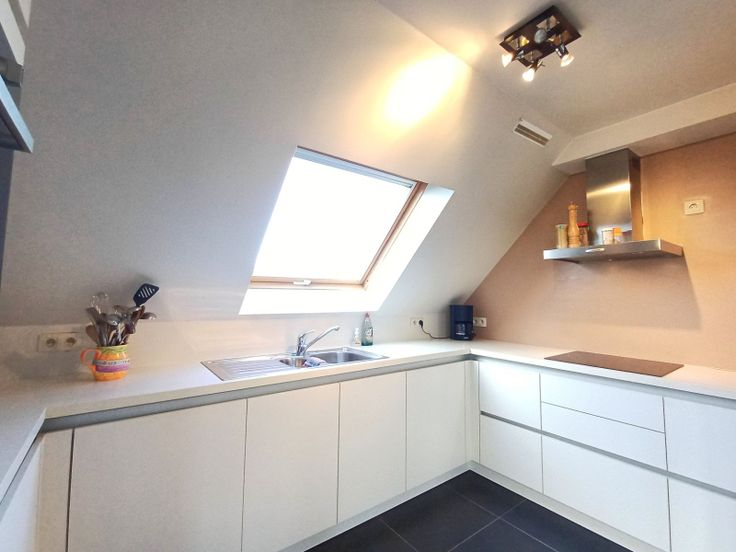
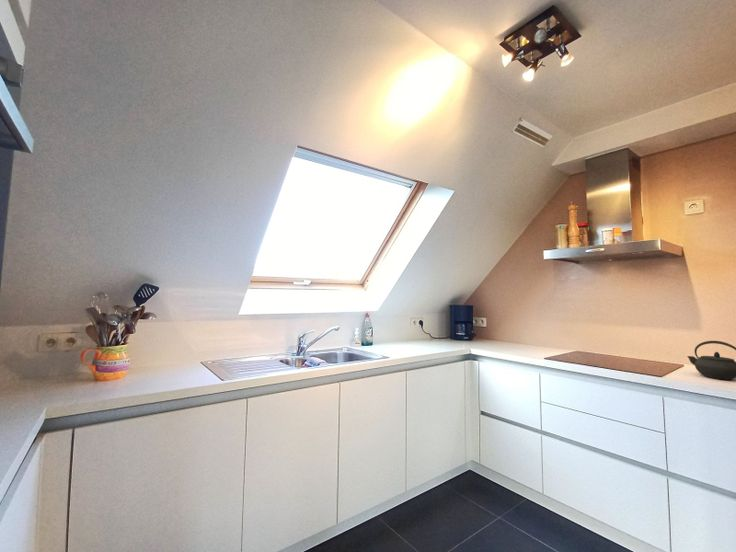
+ kettle [686,340,736,381]
